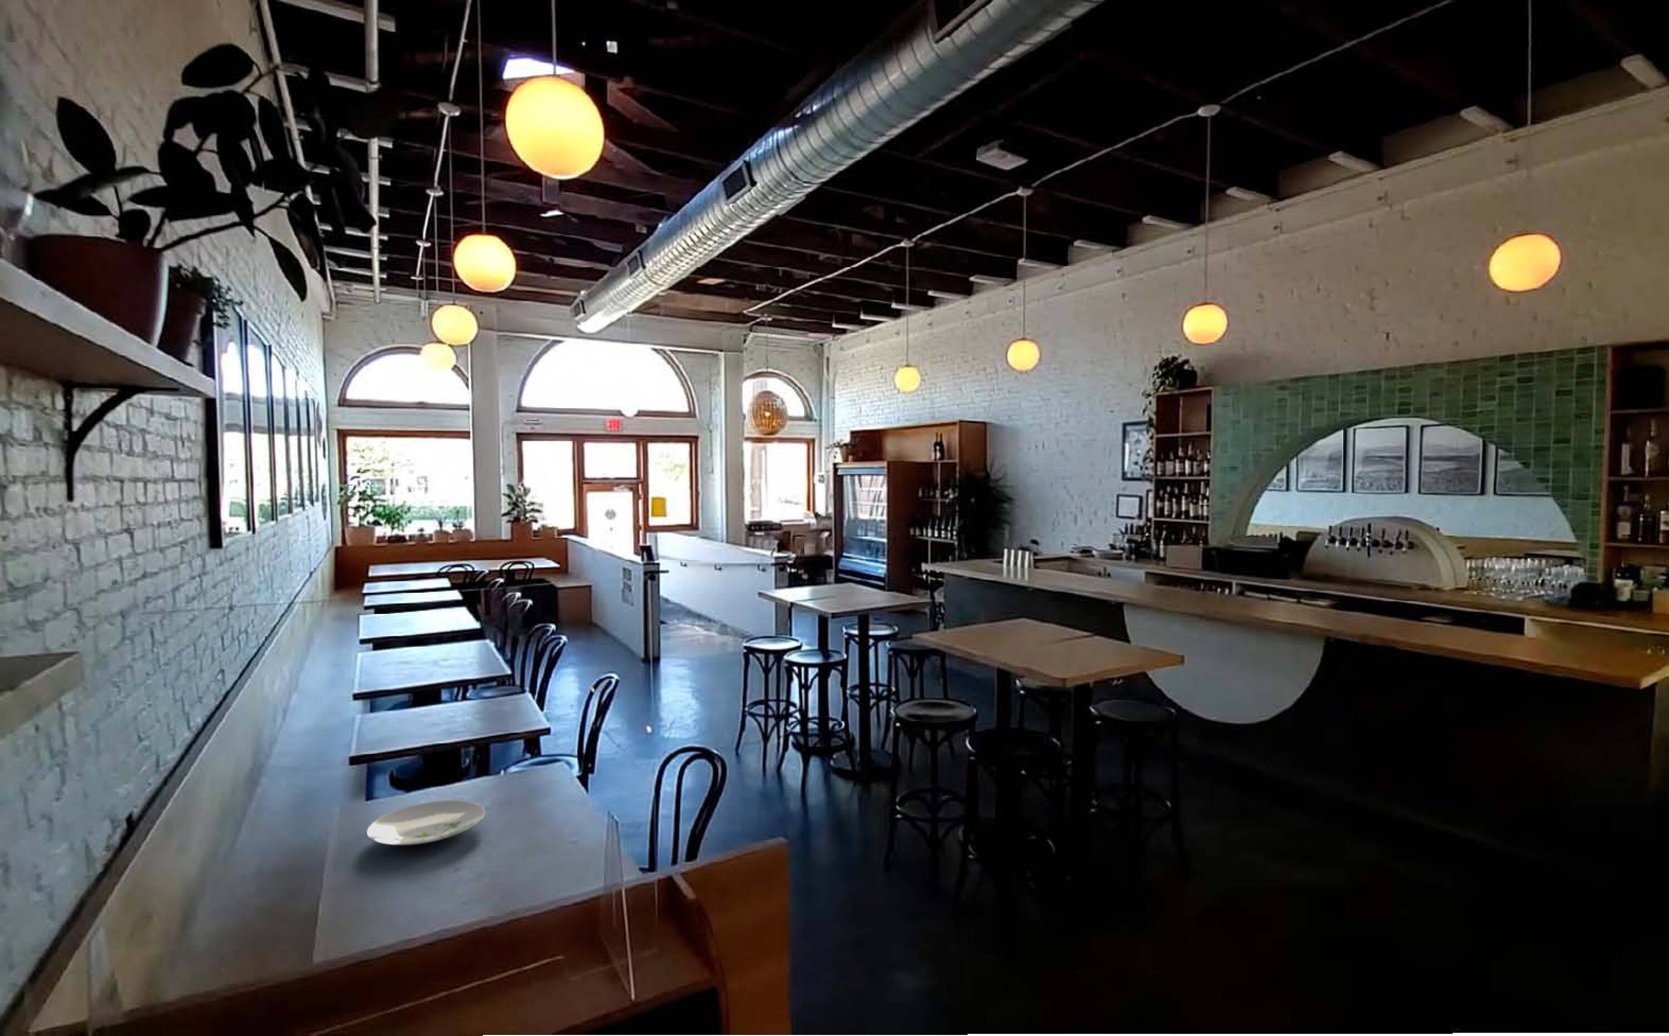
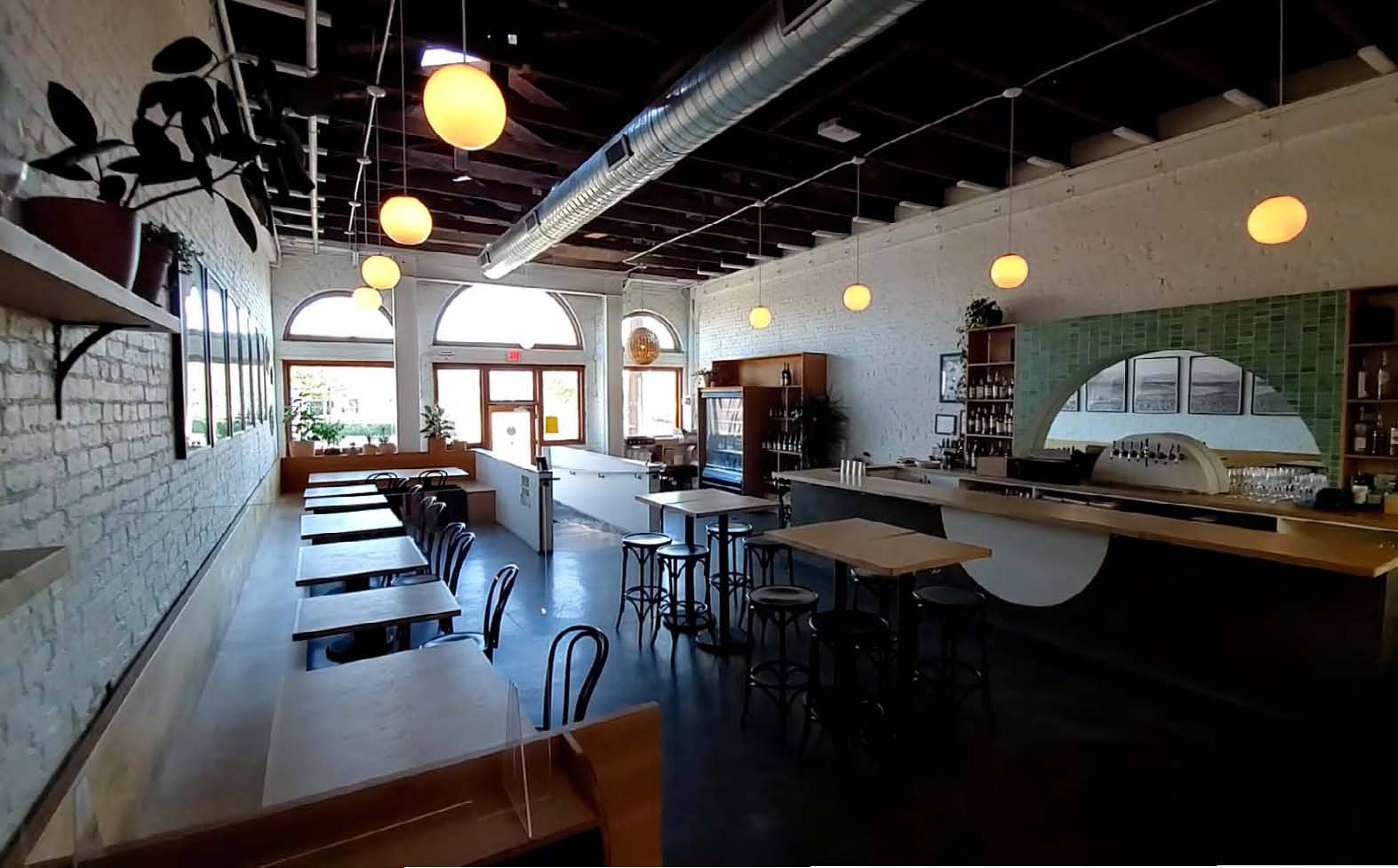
- plate [367,800,486,846]
